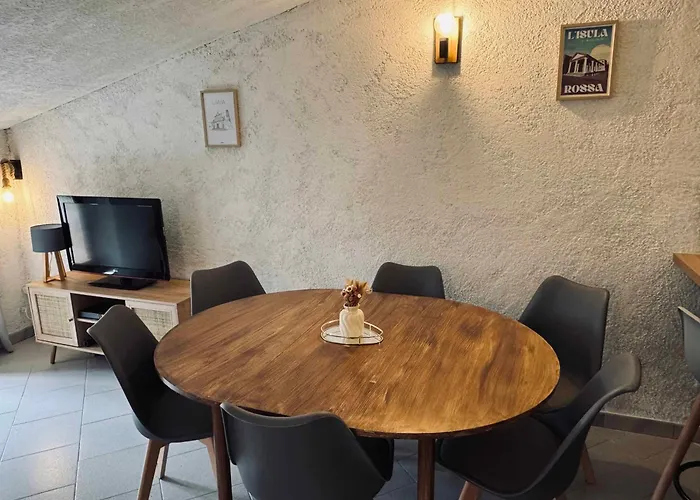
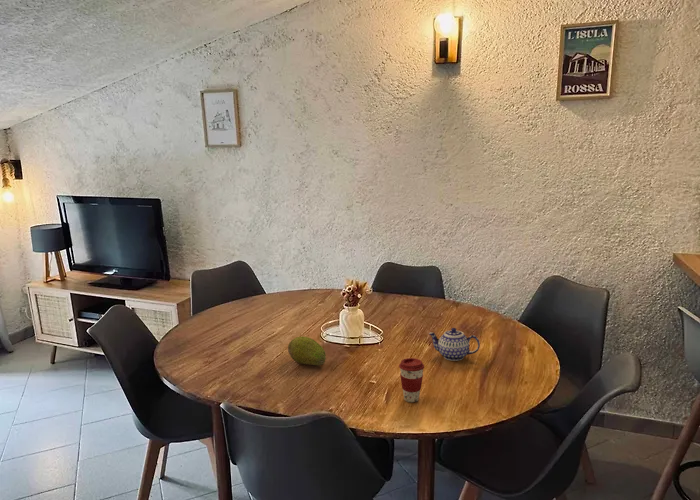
+ coffee cup [398,357,425,403]
+ fruit [287,335,327,366]
+ teapot [428,327,481,362]
